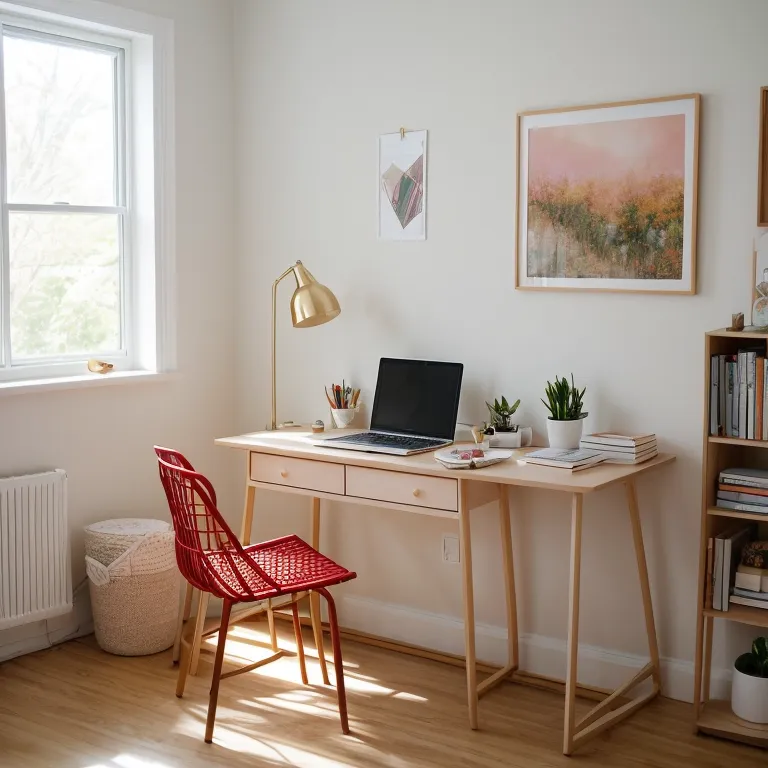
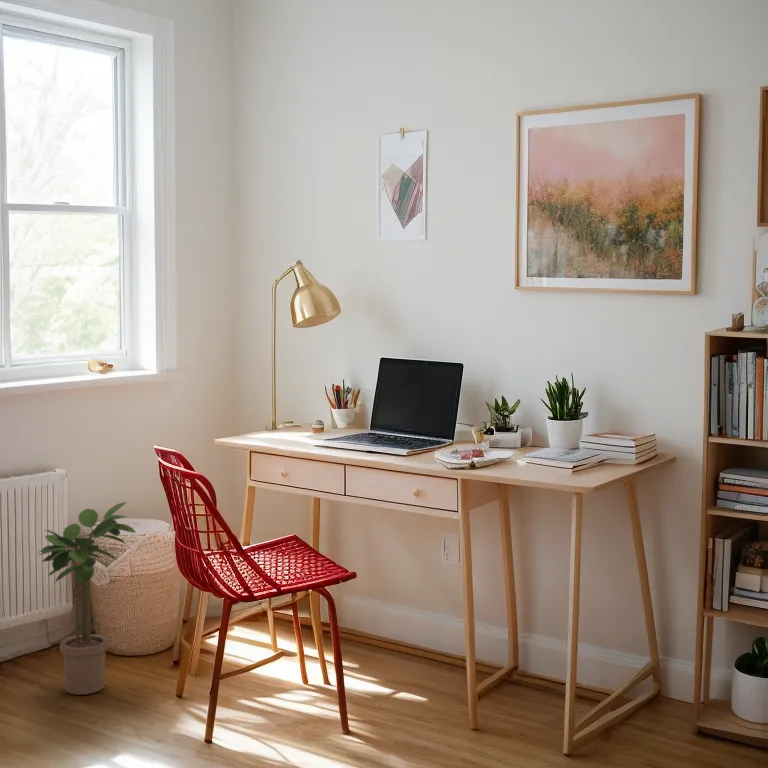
+ potted plant [36,501,137,696]
